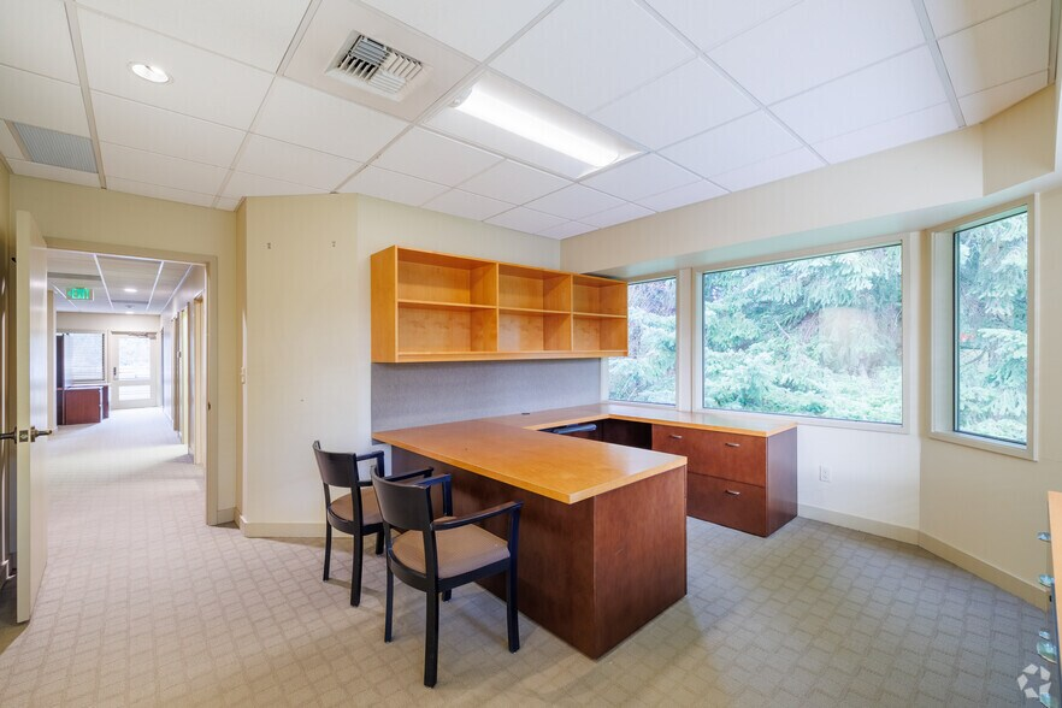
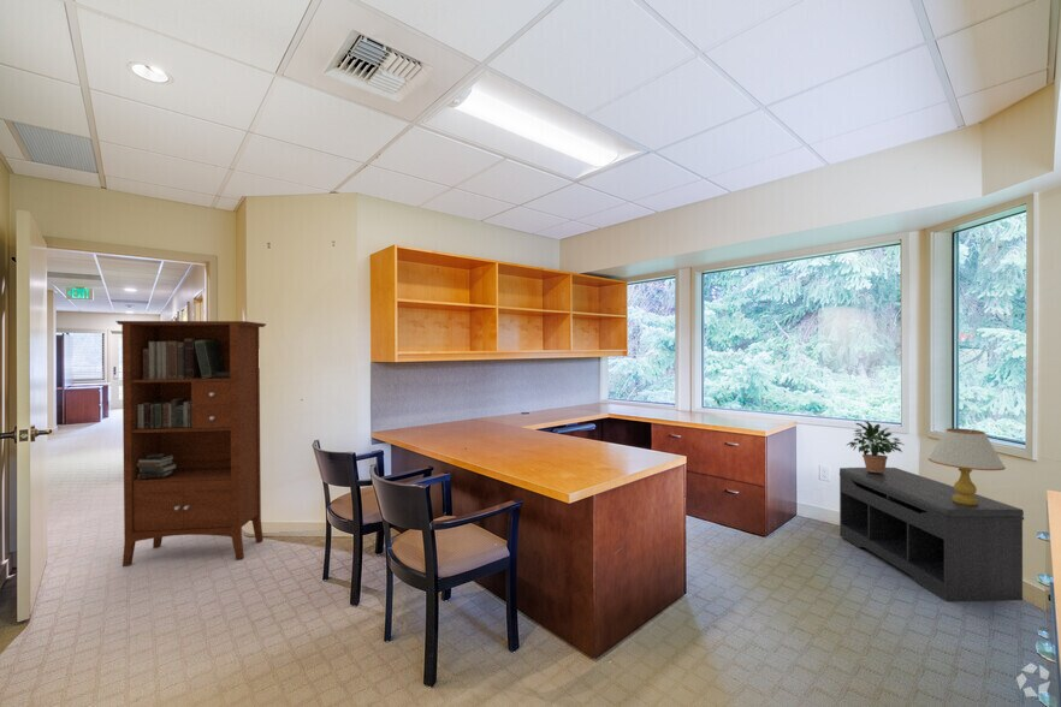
+ table lamp [927,427,1007,505]
+ bookcase [114,320,267,568]
+ bench [838,467,1025,602]
+ potted plant [846,420,905,473]
